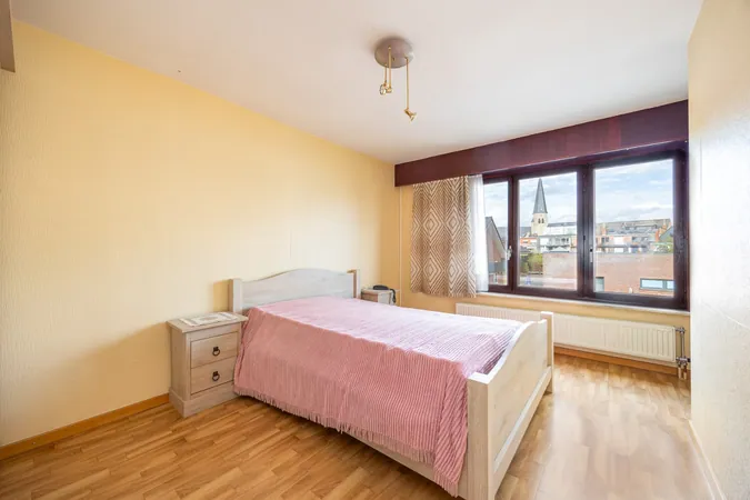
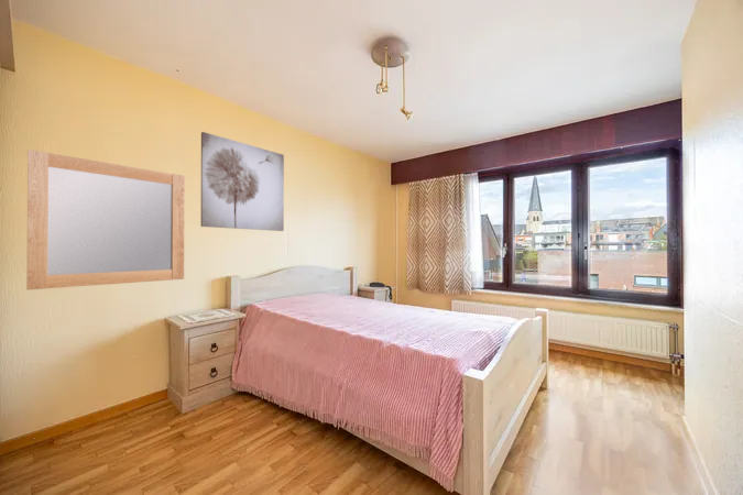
+ wall art [199,131,285,232]
+ home mirror [25,148,186,290]
